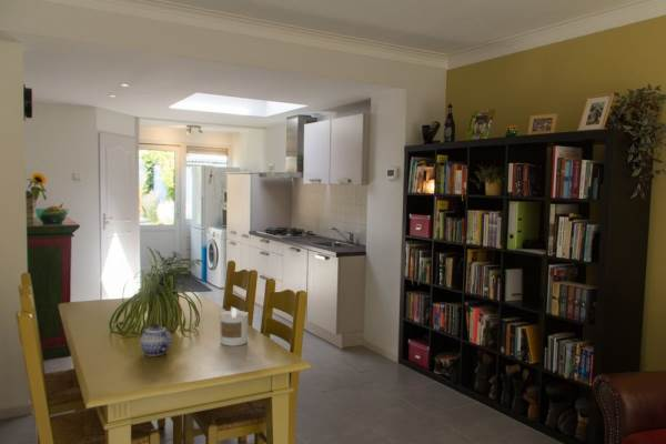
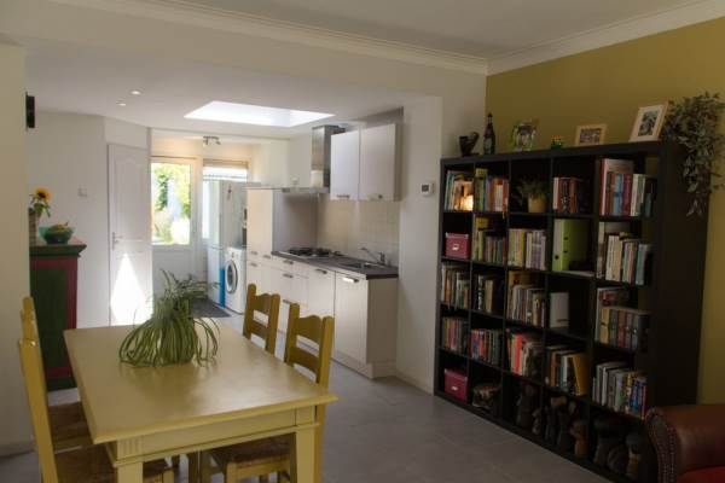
- candle [219,307,250,347]
- teapot [139,323,173,357]
